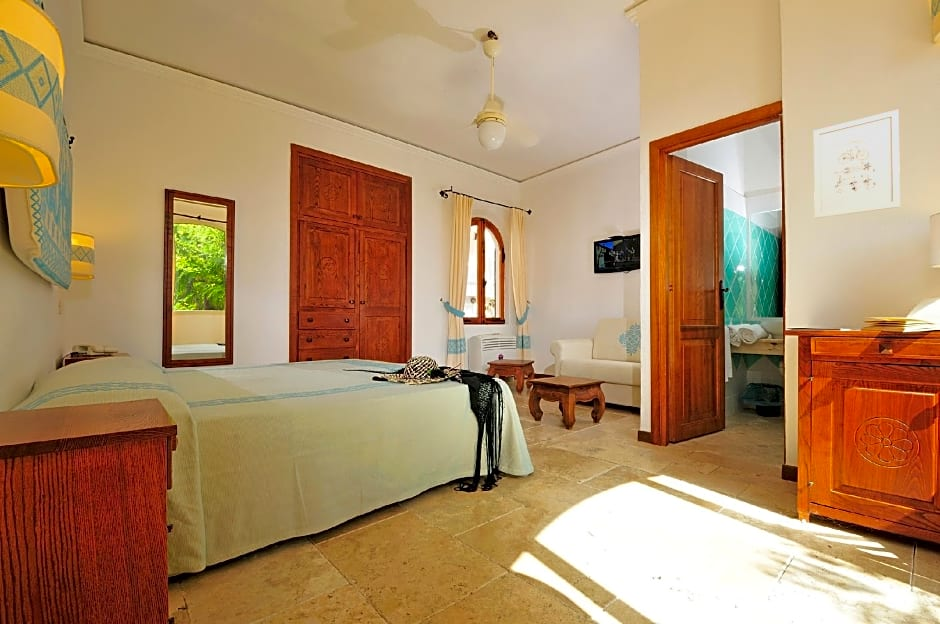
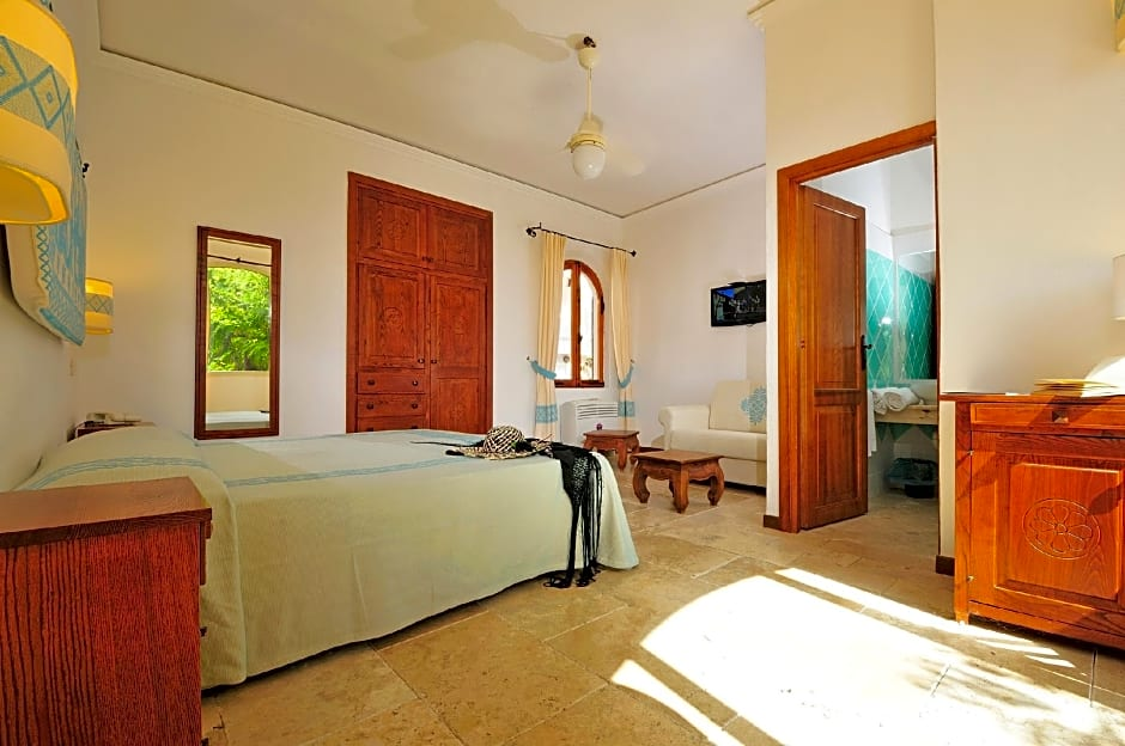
- wall art [813,109,901,219]
